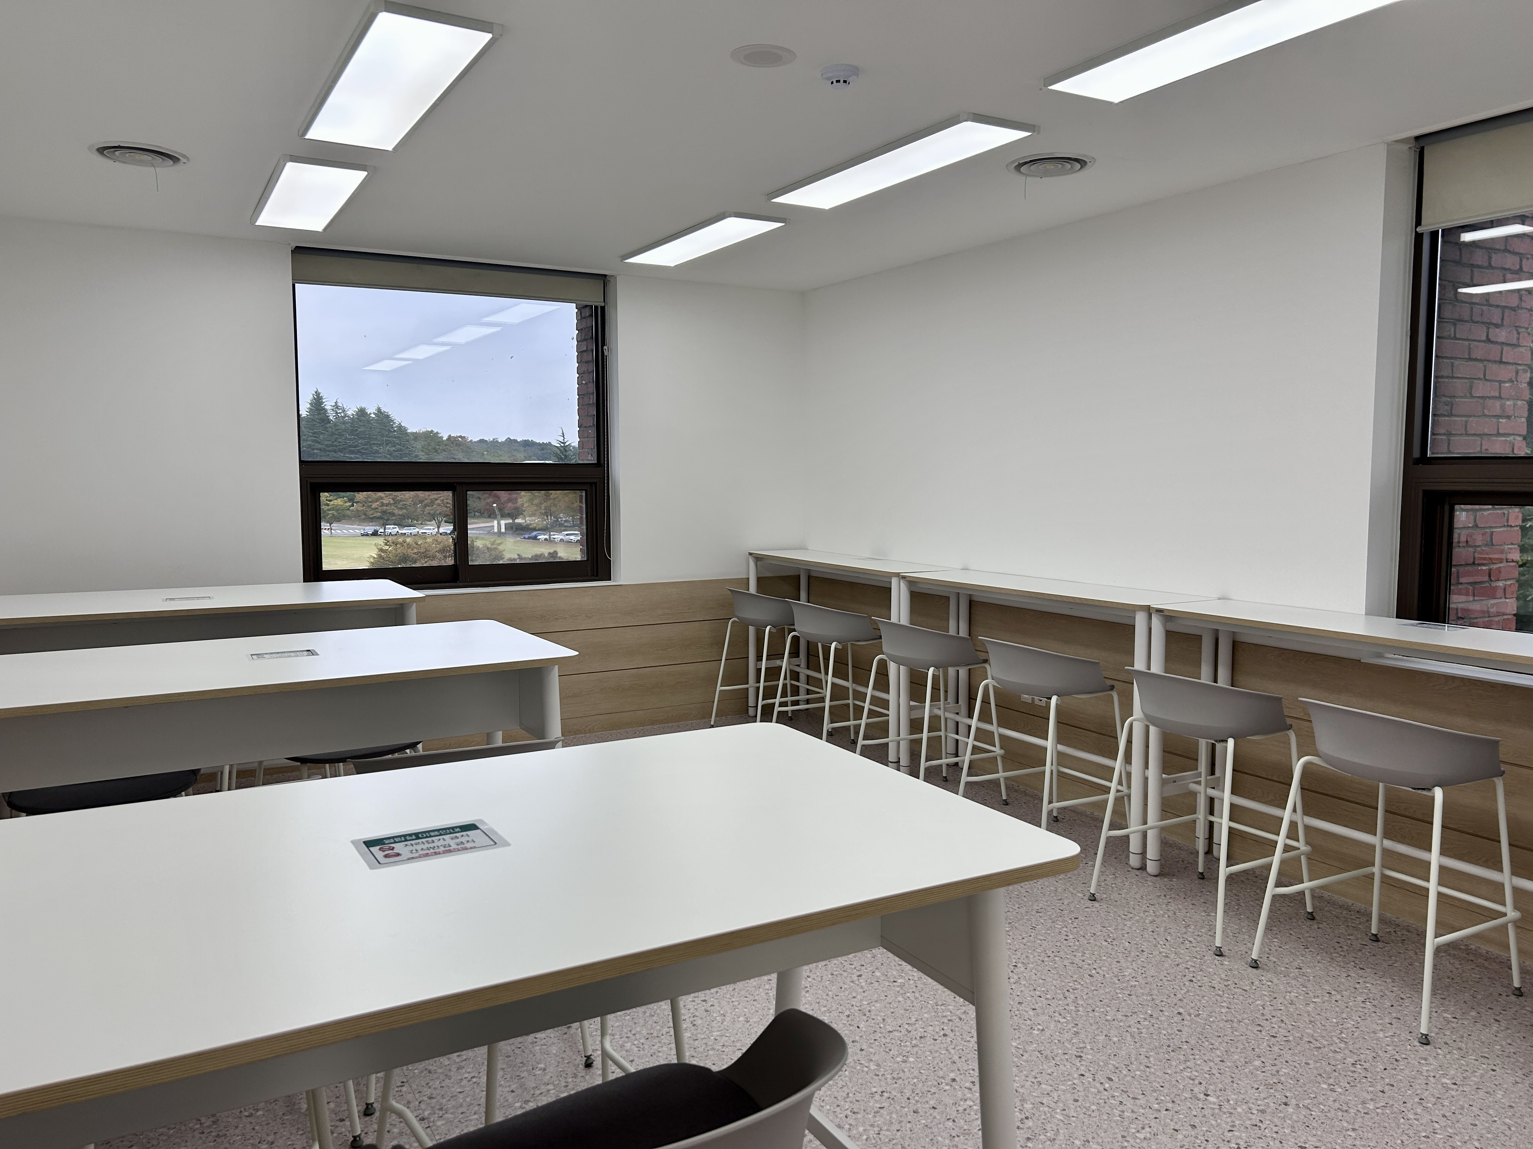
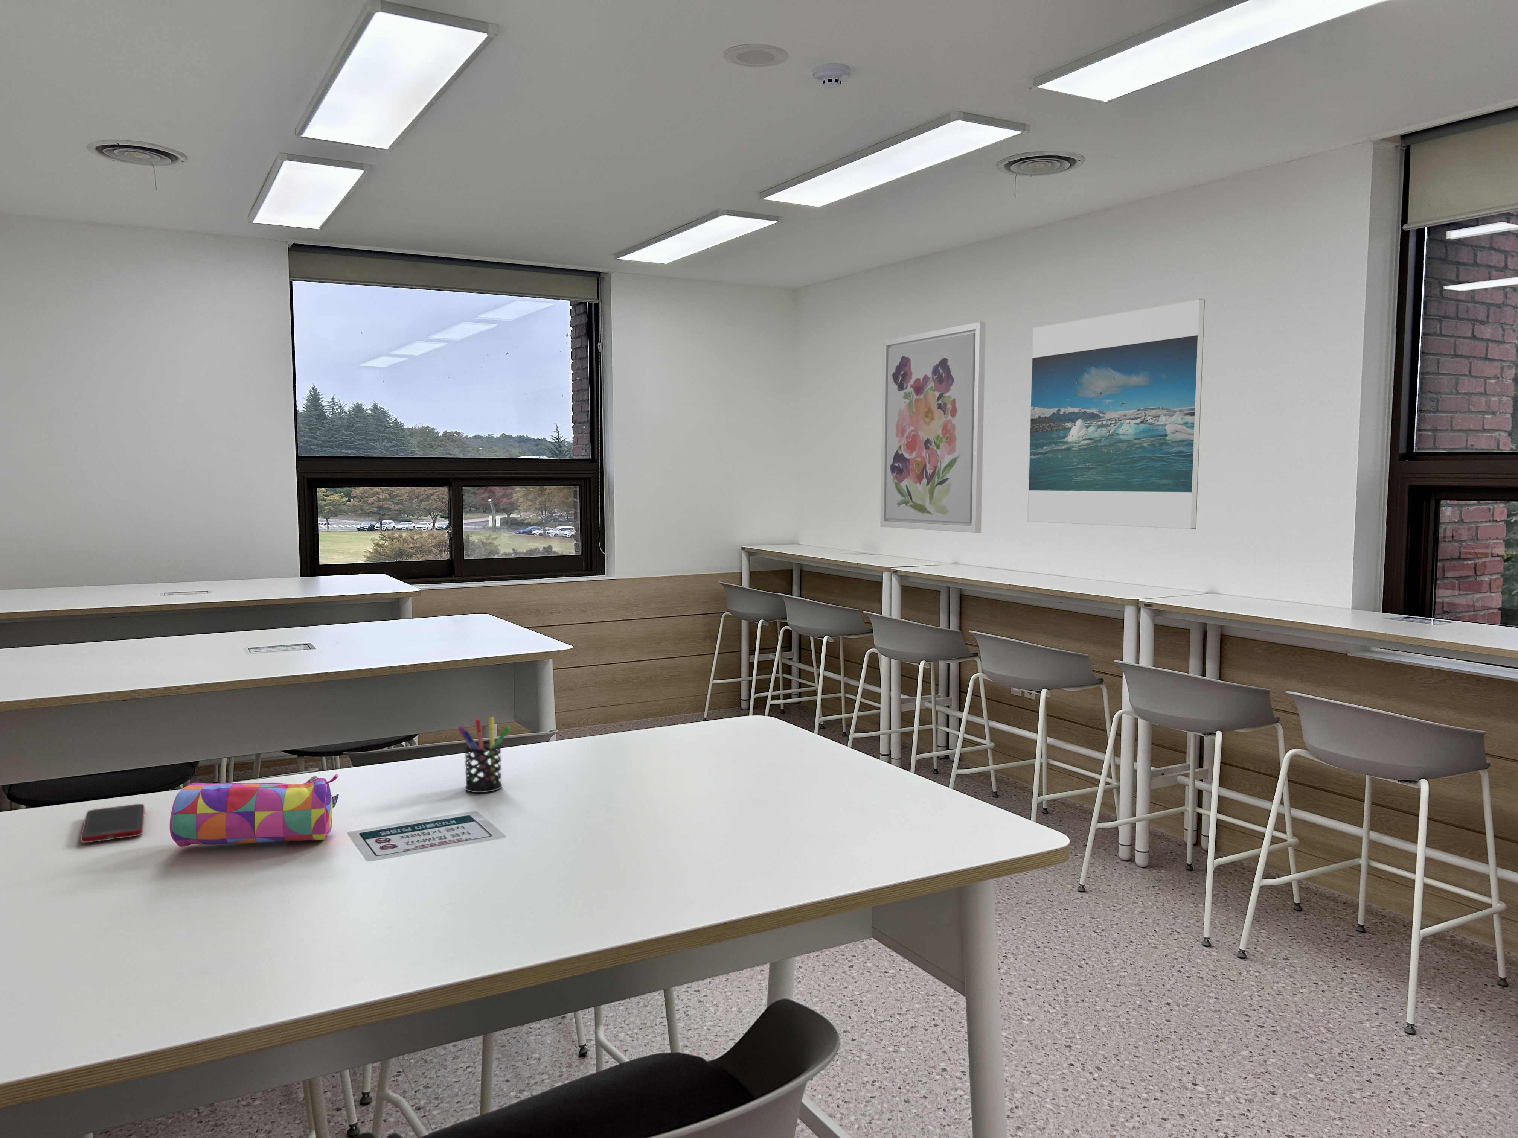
+ pen holder [457,716,510,793]
+ wall art [880,322,986,533]
+ pencil case [170,773,339,848]
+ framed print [1027,299,1205,530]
+ cell phone [80,803,145,843]
